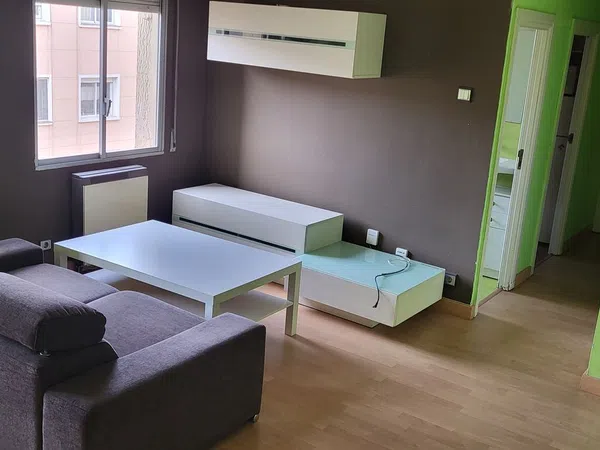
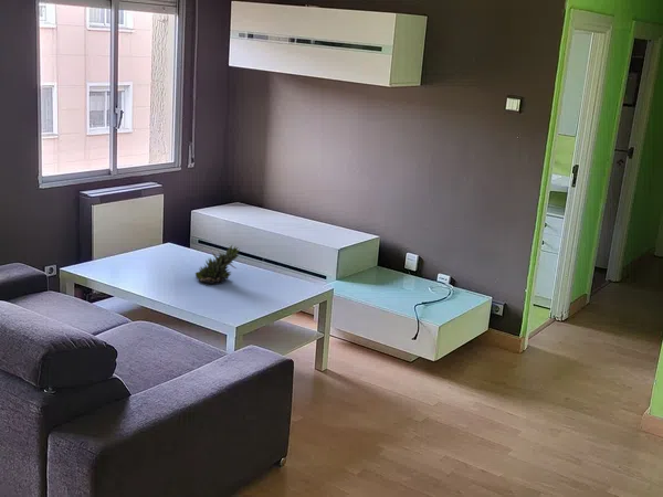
+ succulent plant [194,244,241,285]
